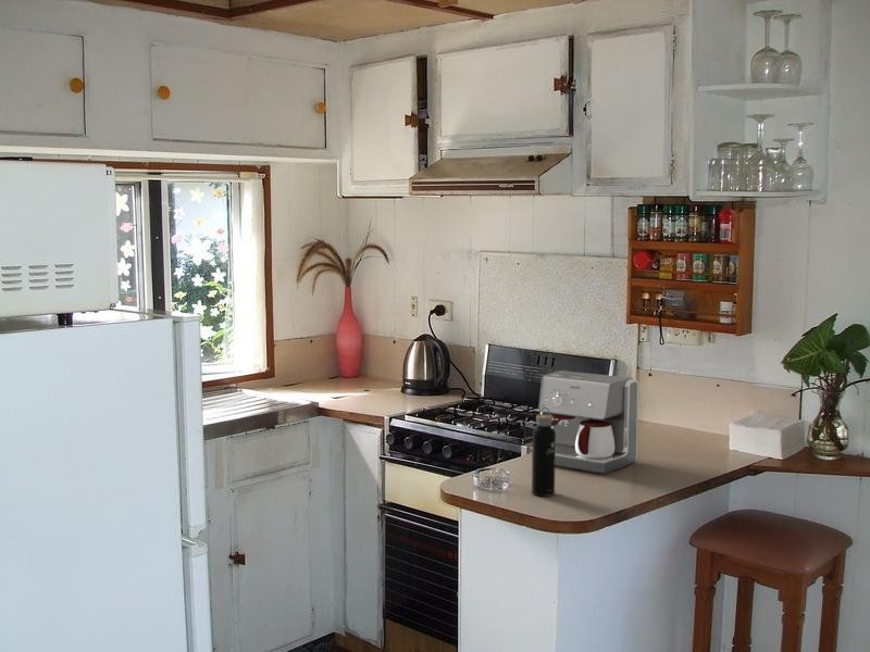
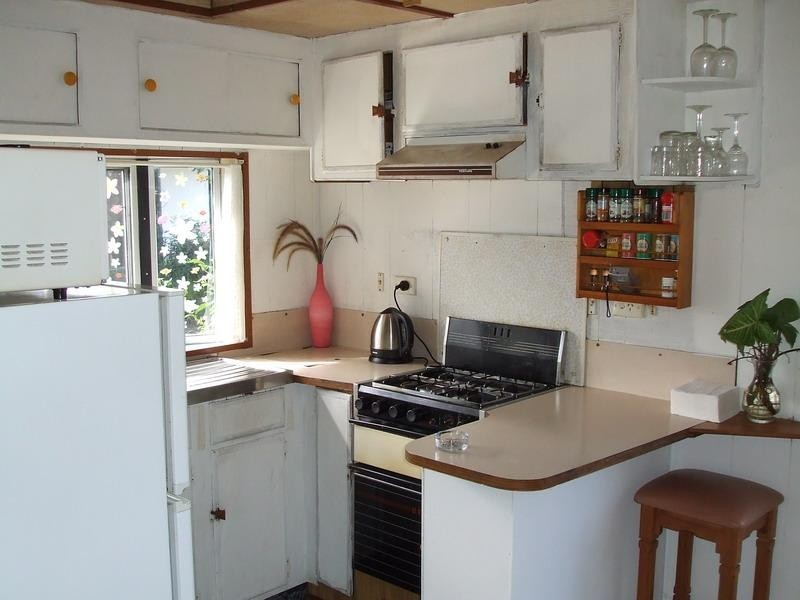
- water bottle [531,408,556,498]
- coffee maker [531,369,639,475]
